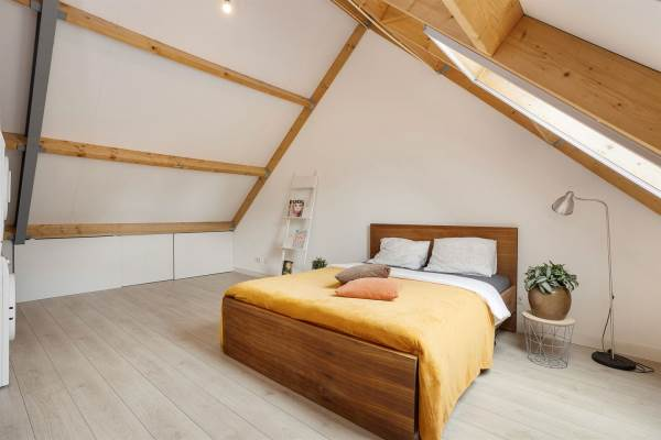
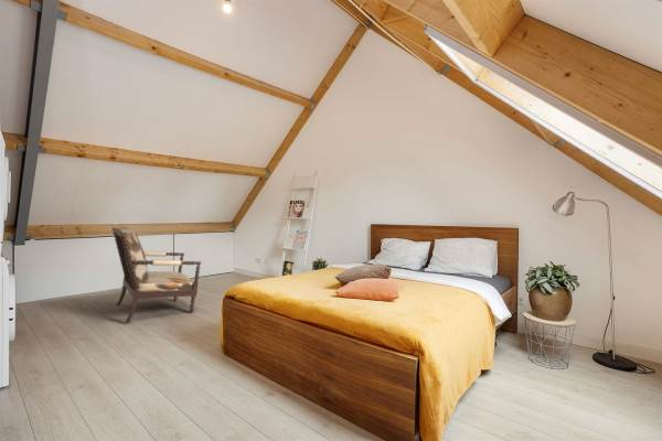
+ armchair [111,226,202,324]
